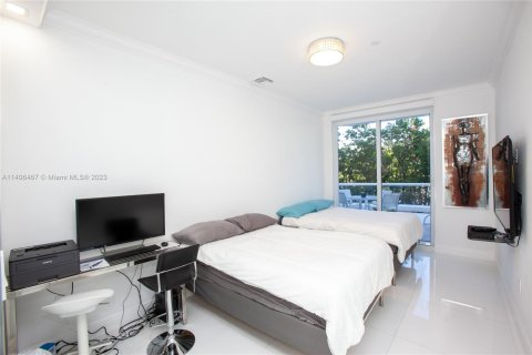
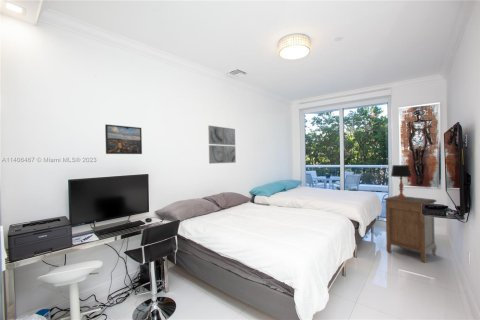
+ table lamp [390,164,413,199]
+ wall art [207,125,237,165]
+ nightstand [382,195,438,264]
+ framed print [104,123,143,155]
